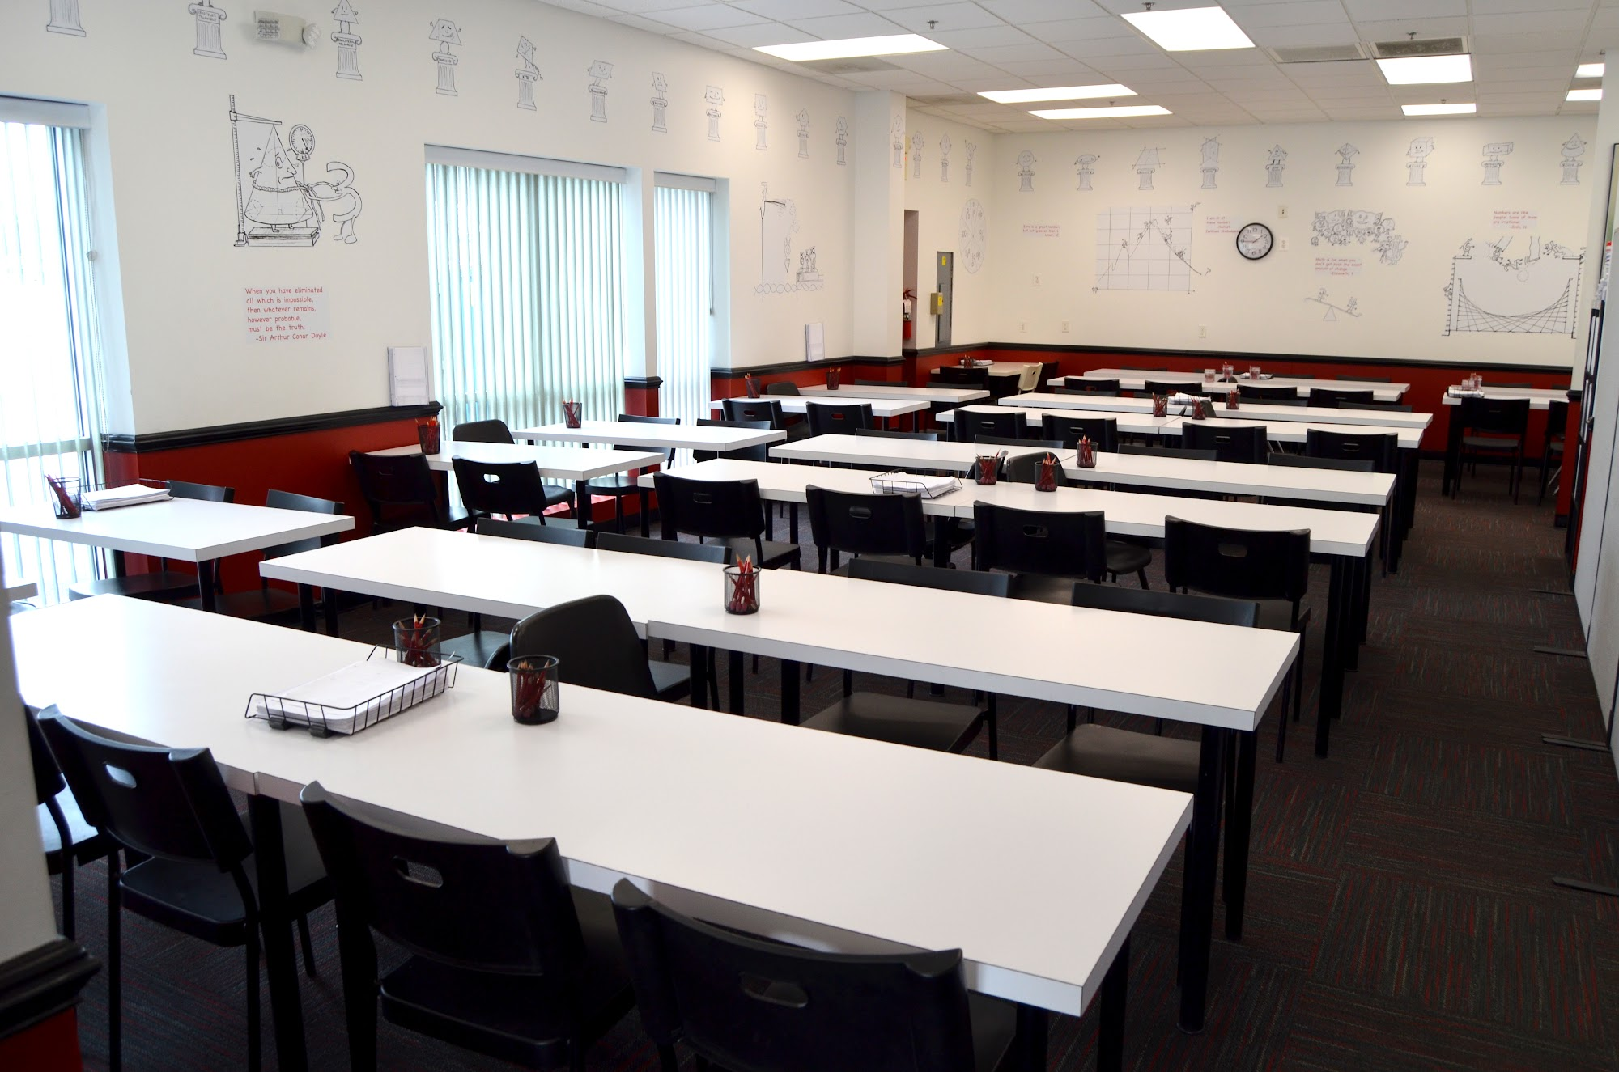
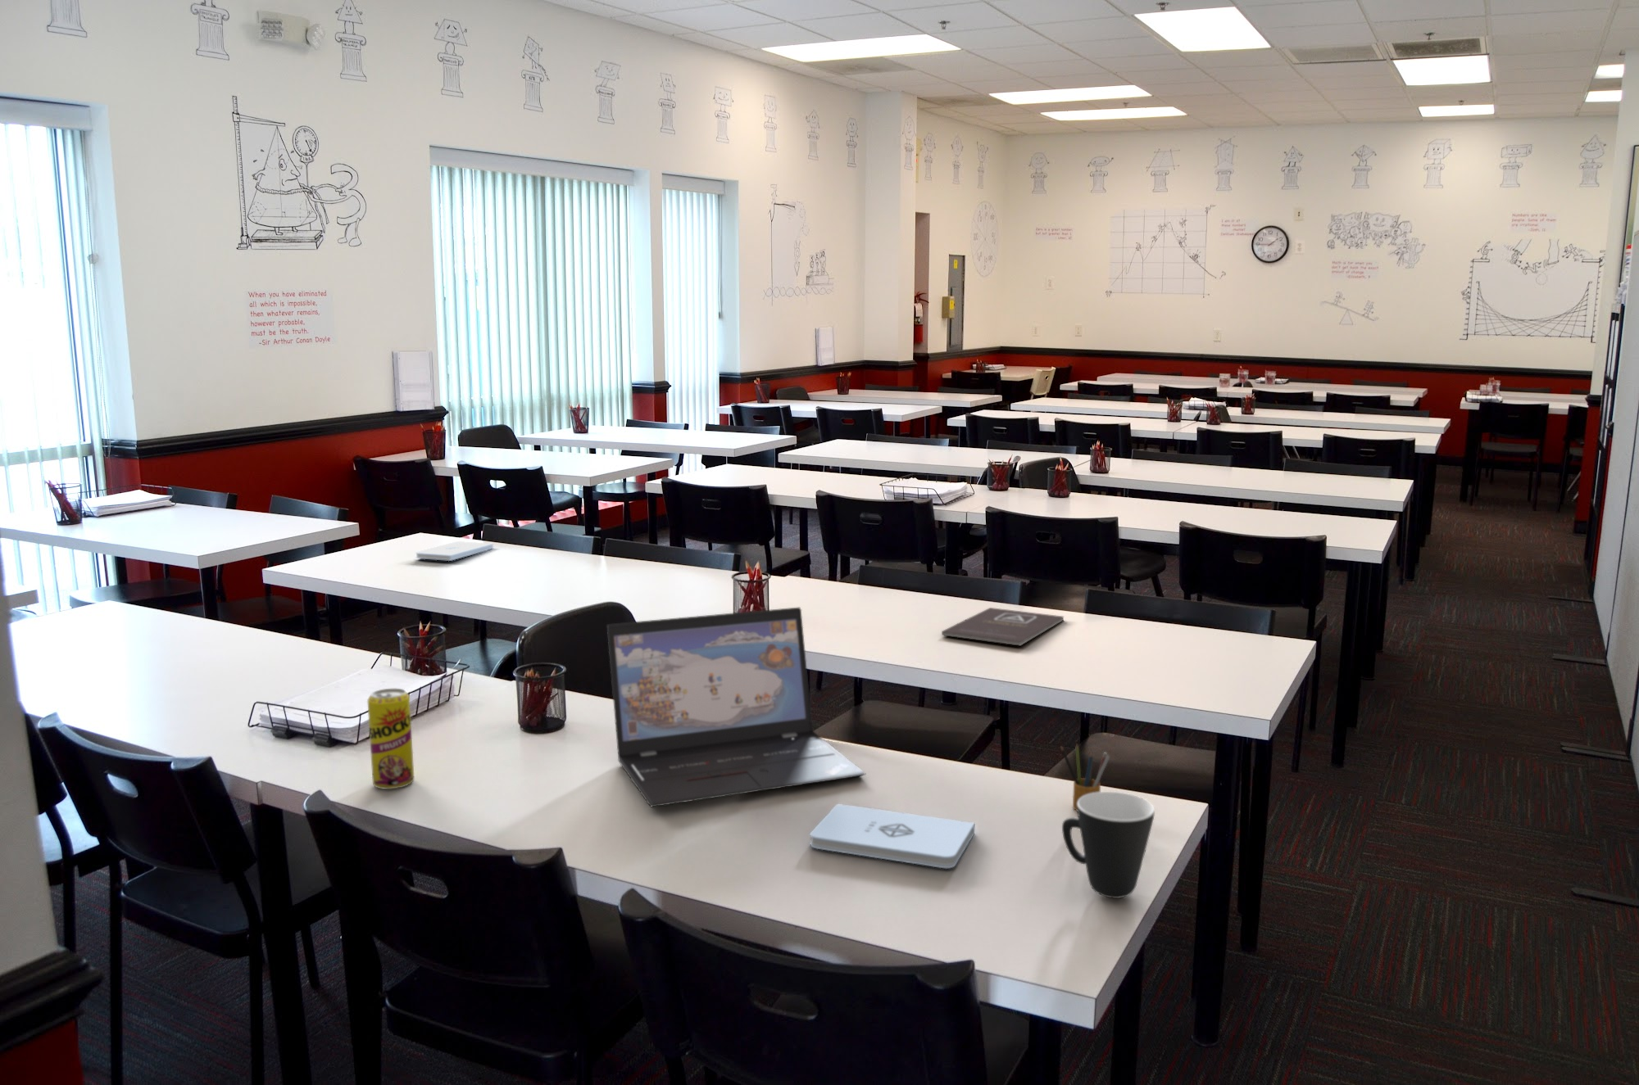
+ pencil box [1060,744,1112,811]
+ notepad [809,803,975,868]
+ notepad [414,540,494,562]
+ laptop [607,607,866,808]
+ mug [1061,791,1156,899]
+ beverage can [366,688,414,791]
+ book [941,607,1065,647]
